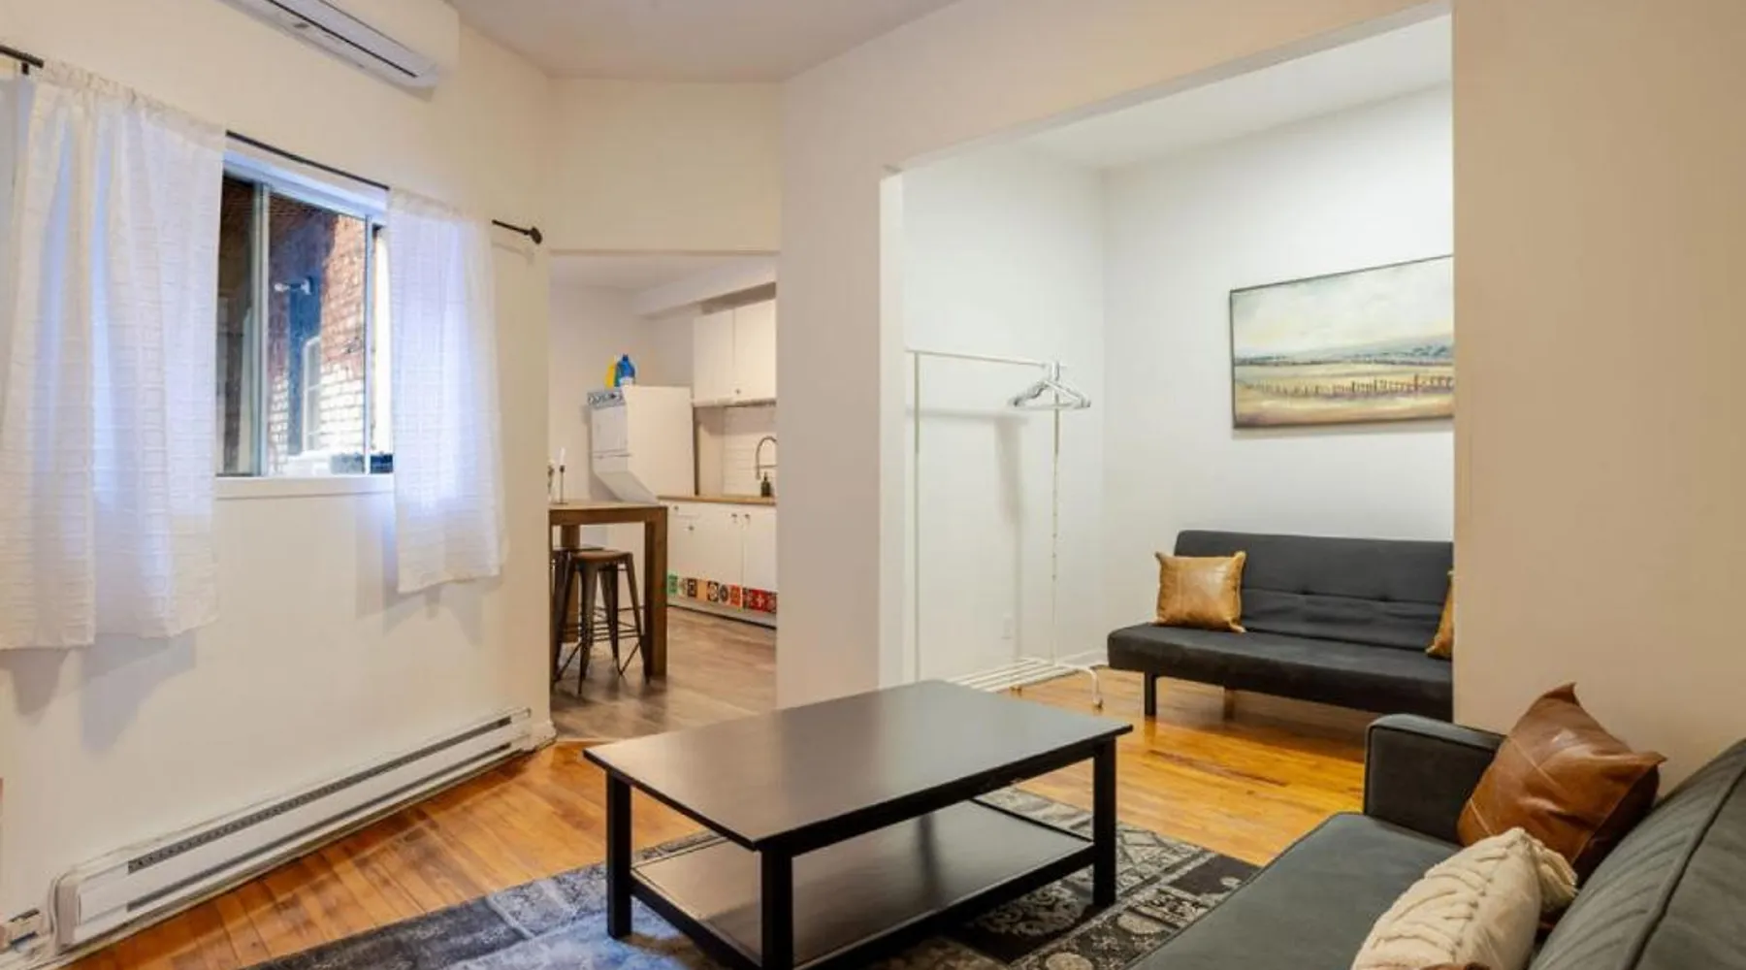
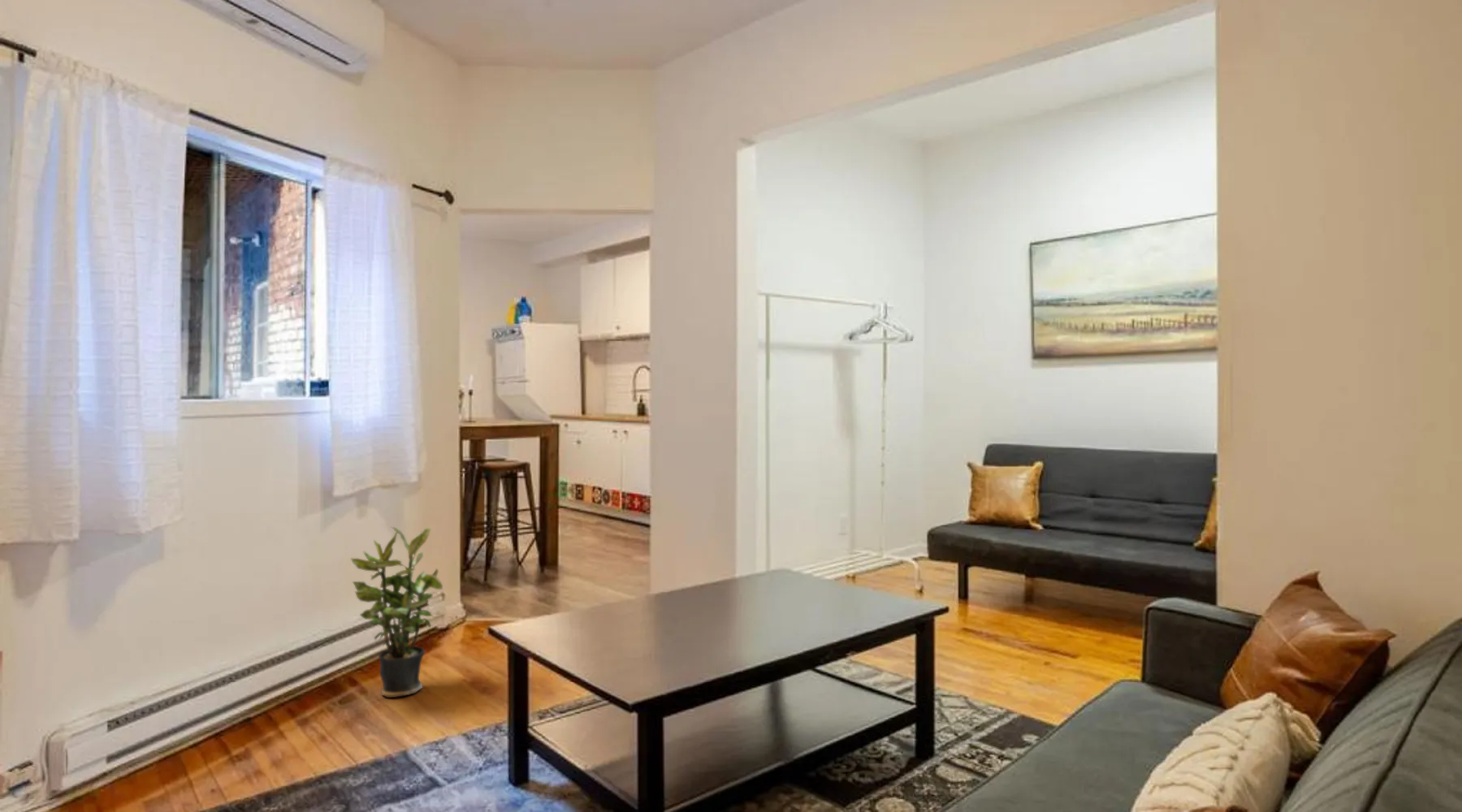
+ potted plant [349,526,443,698]
